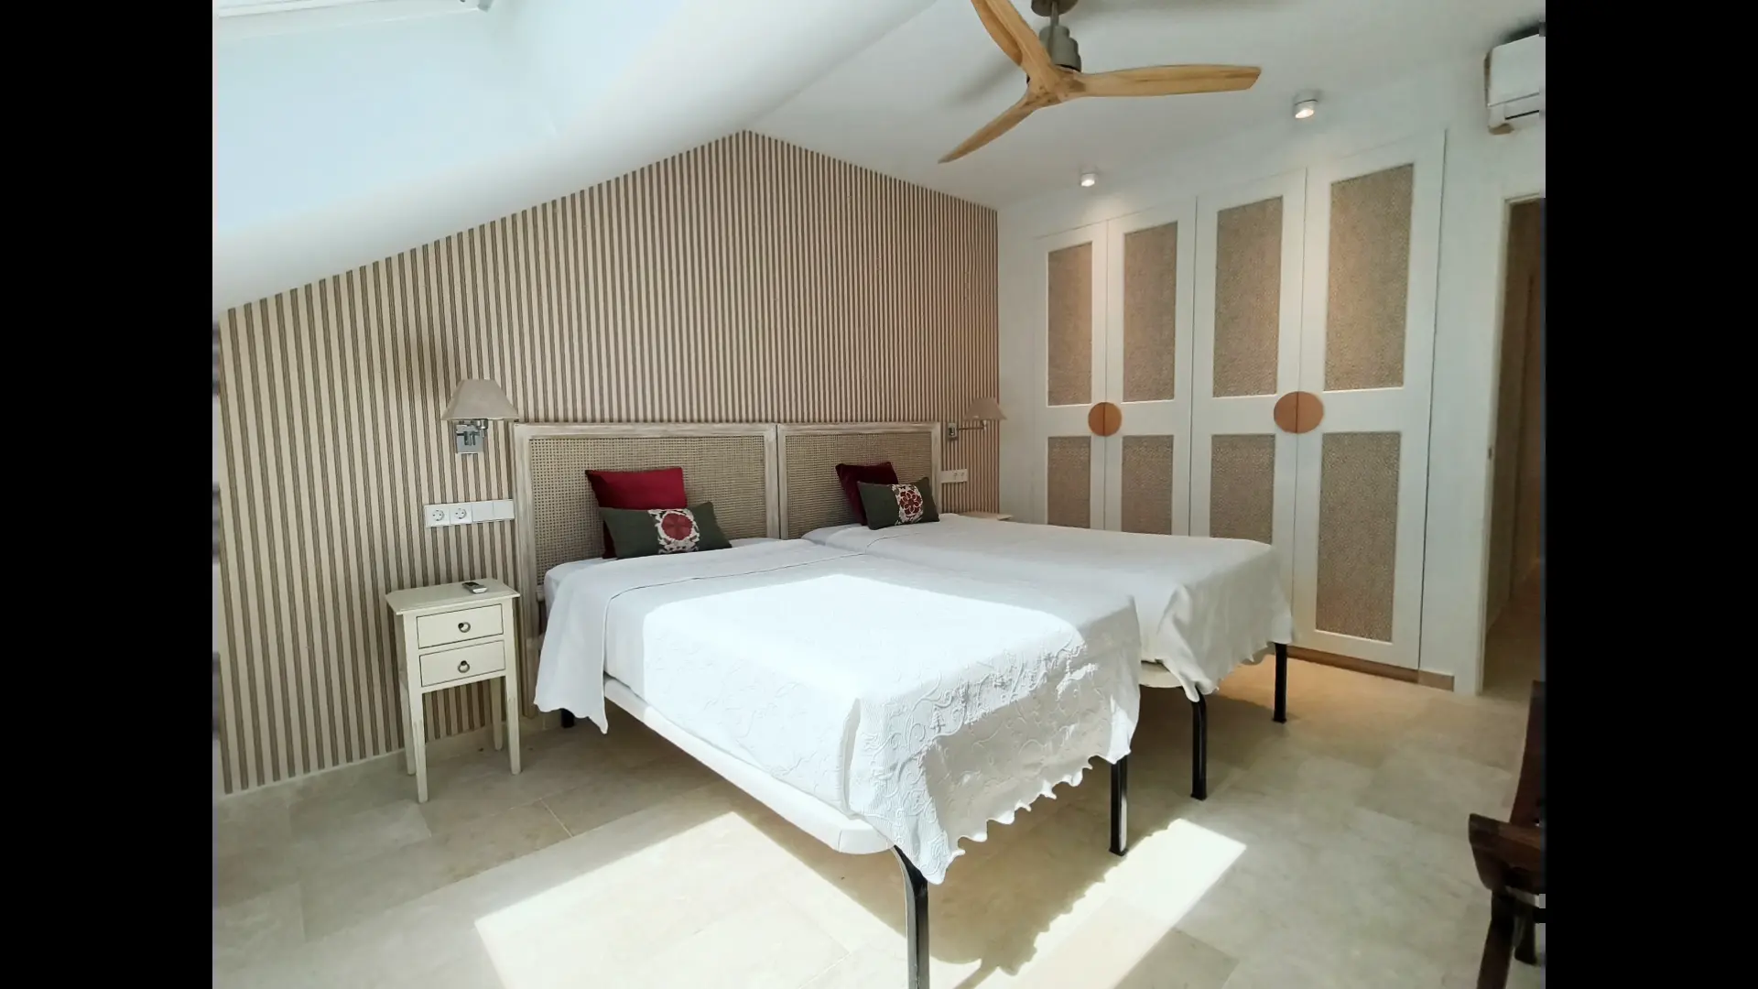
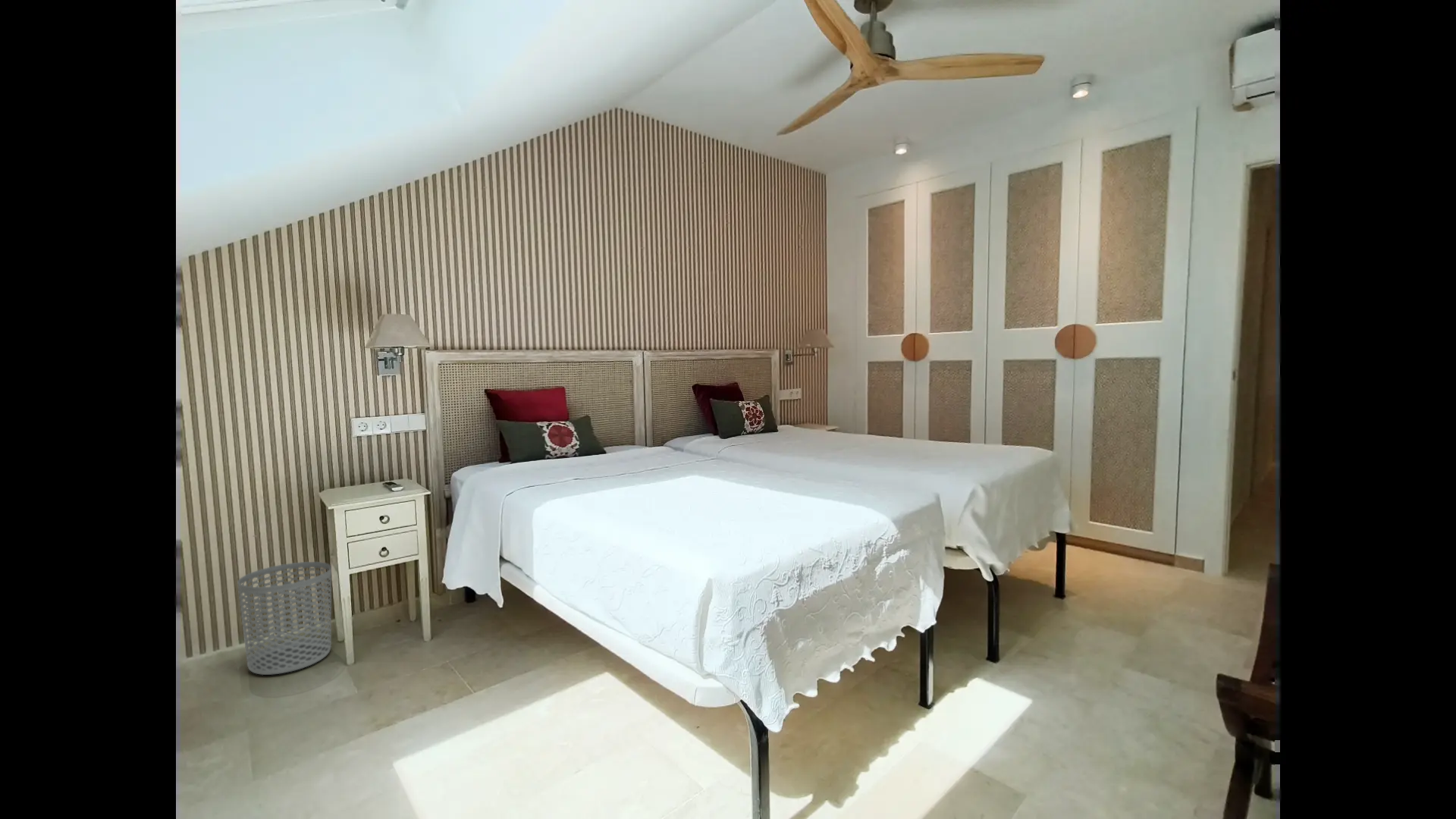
+ waste bin [237,561,332,676]
